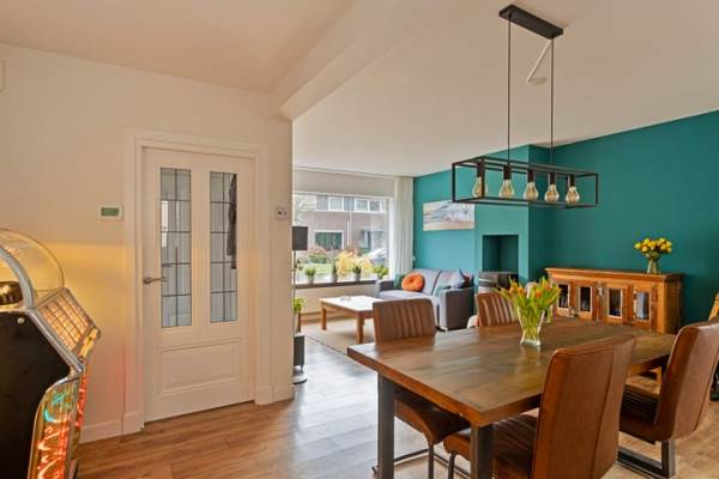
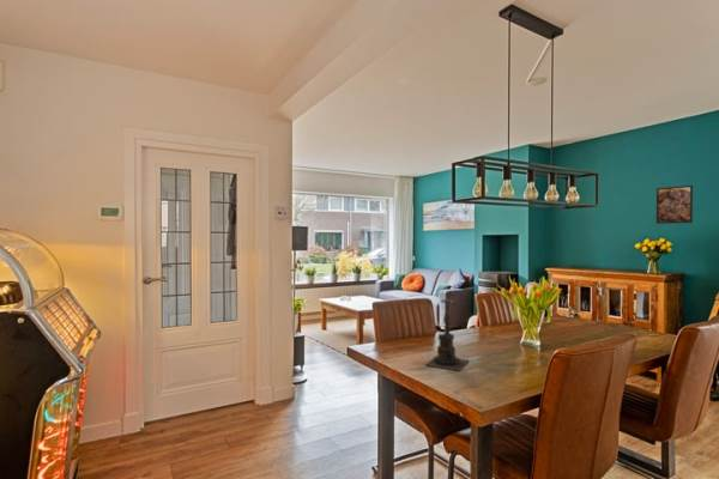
+ candle holder [424,297,470,372]
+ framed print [655,184,694,225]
